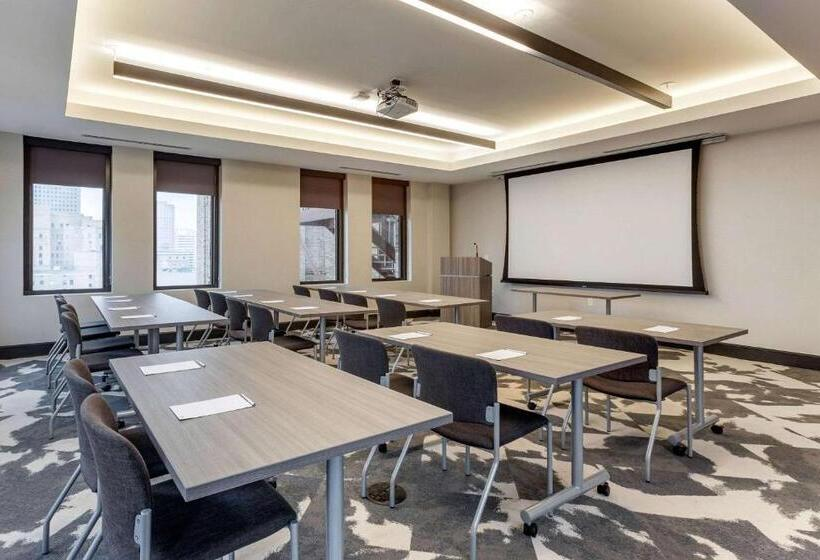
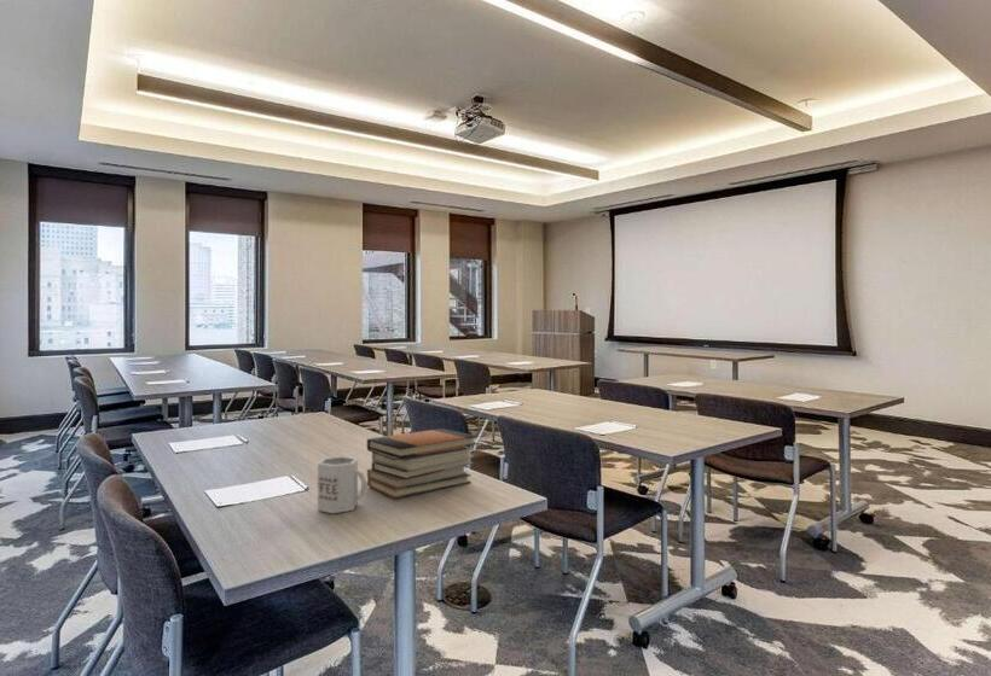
+ mug [317,456,369,514]
+ book stack [366,427,479,500]
